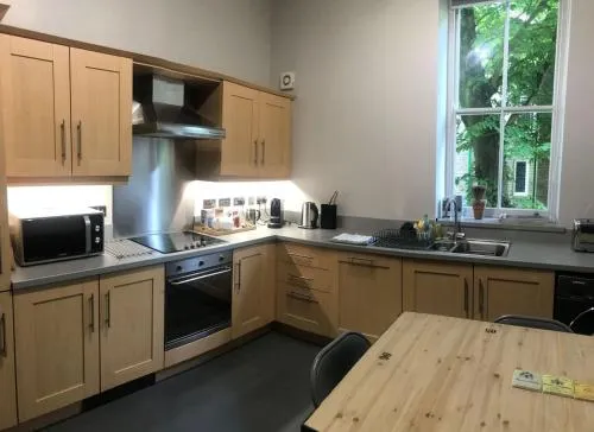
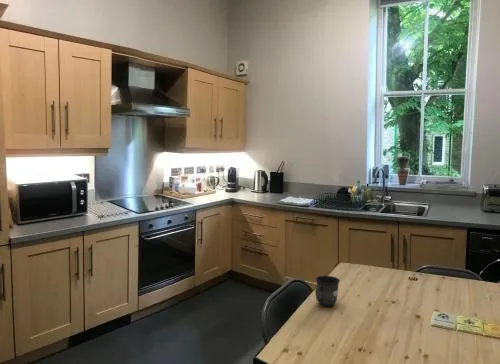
+ mug [314,275,341,307]
